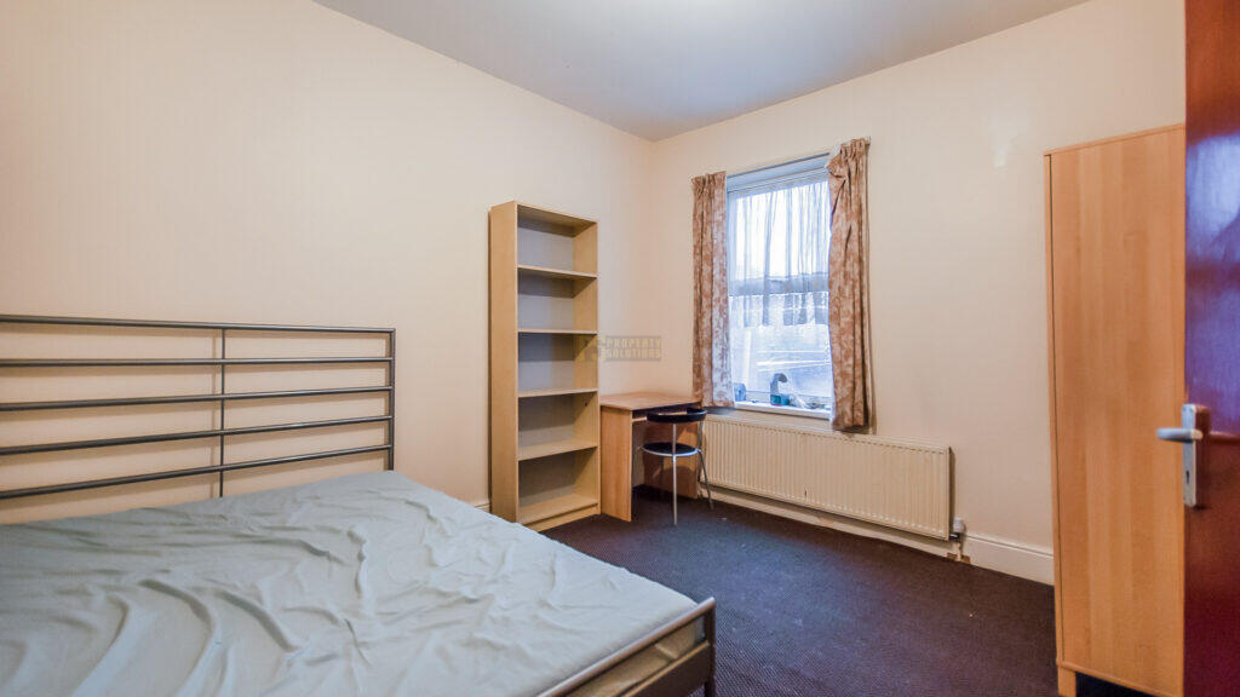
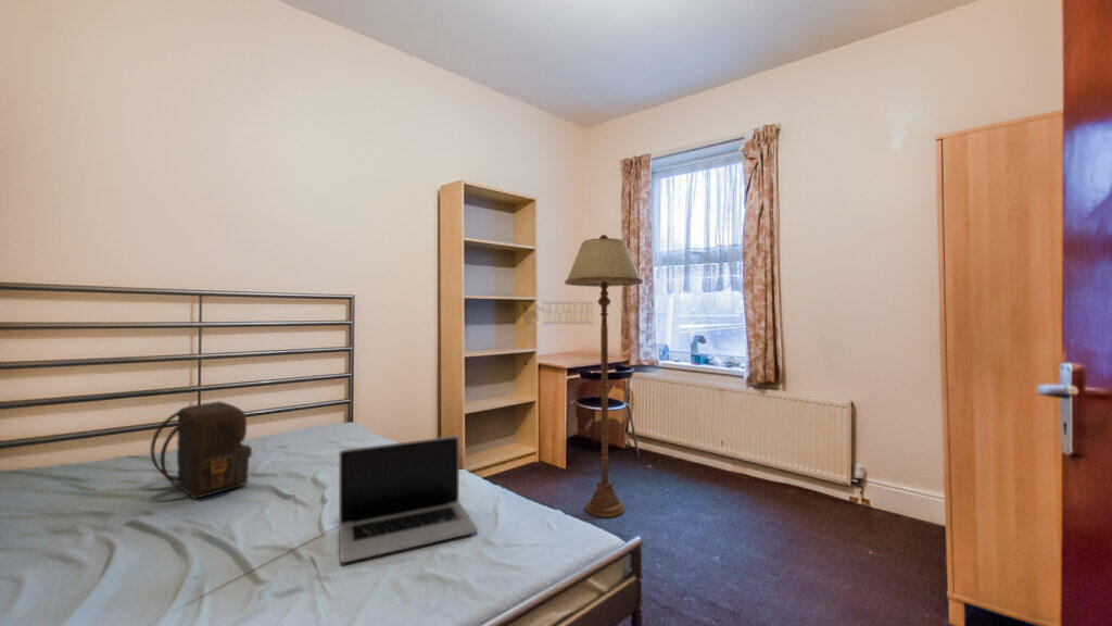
+ backpack [150,400,253,500]
+ floor lamp [564,234,644,518]
+ laptop [338,435,479,564]
